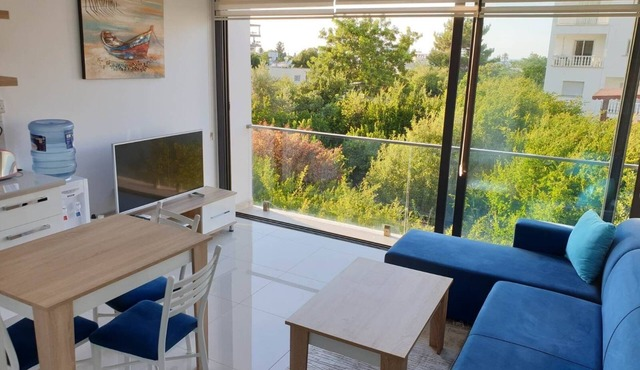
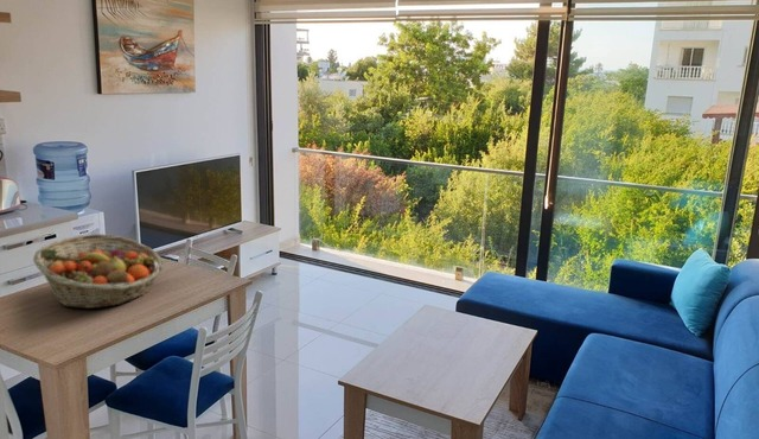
+ fruit basket [32,233,165,310]
